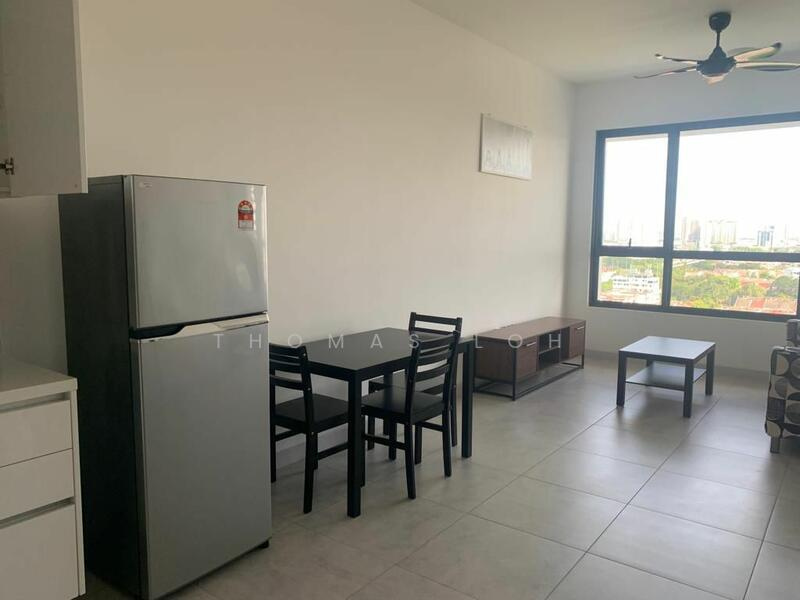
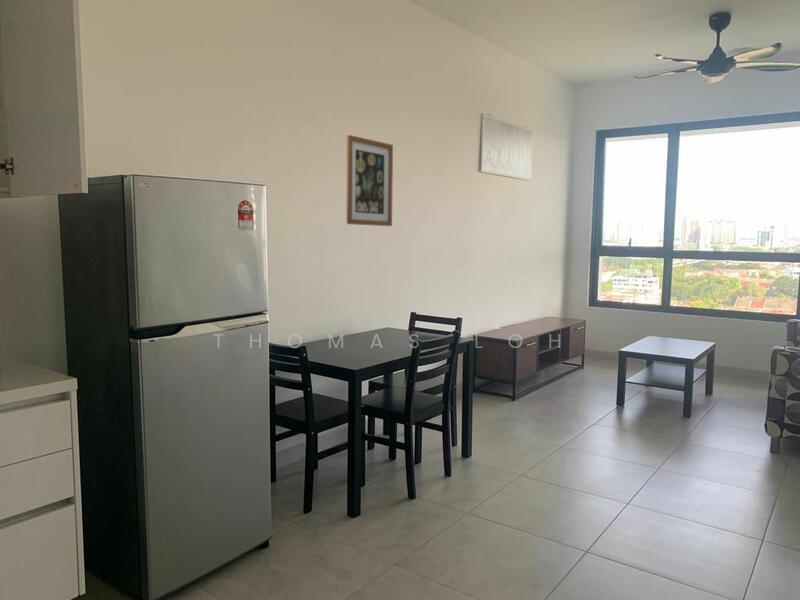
+ wall art [346,134,394,227]
